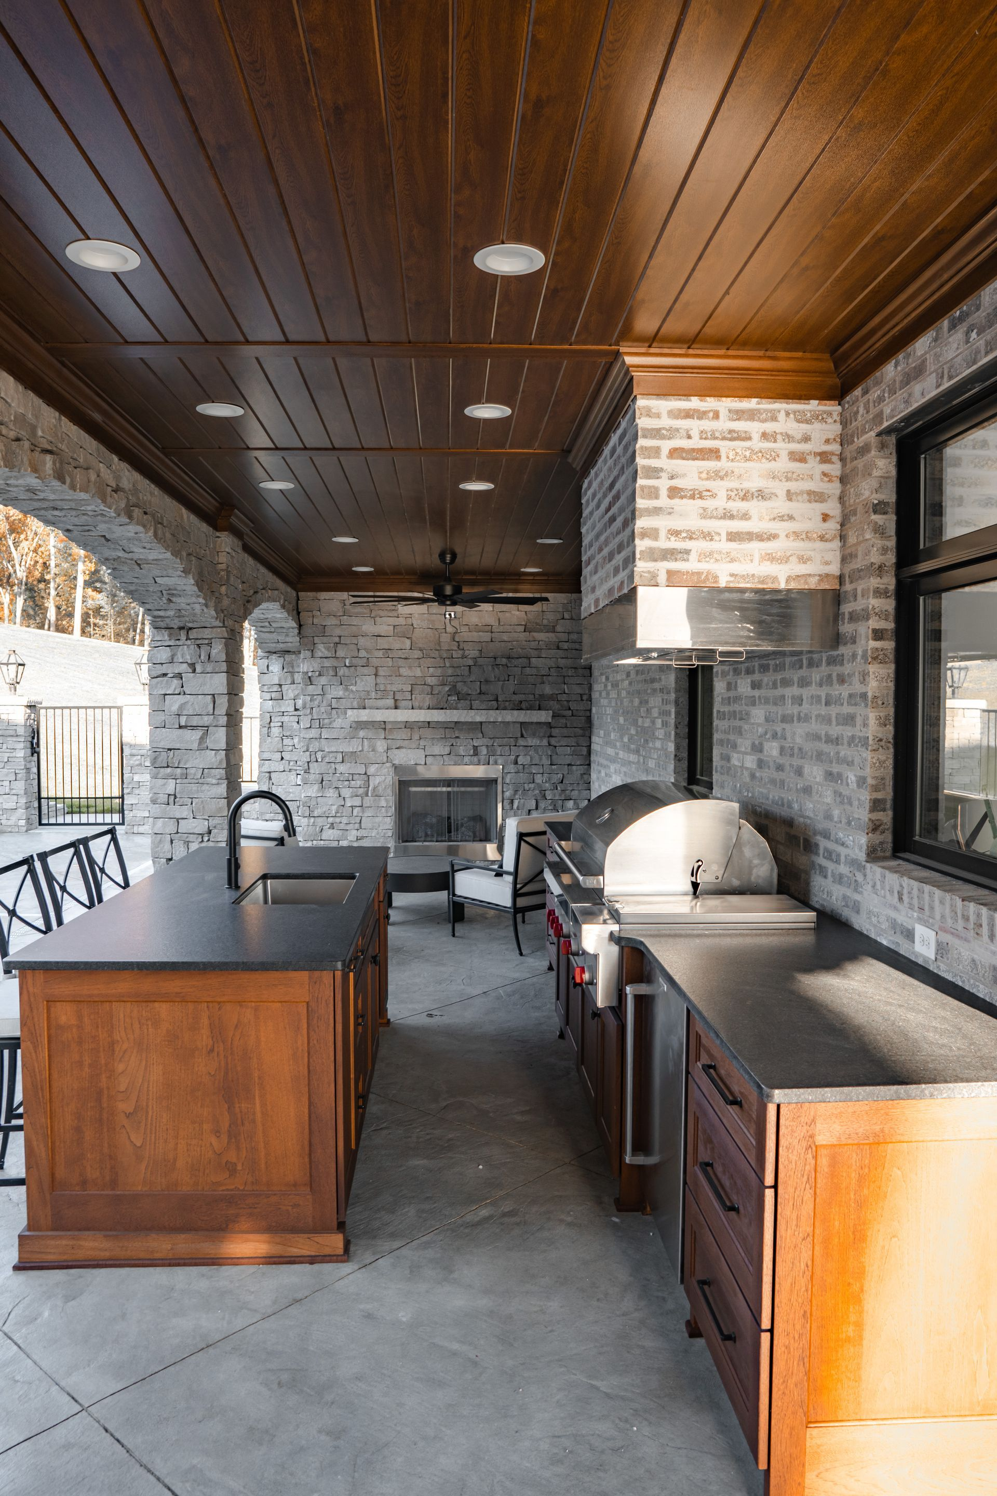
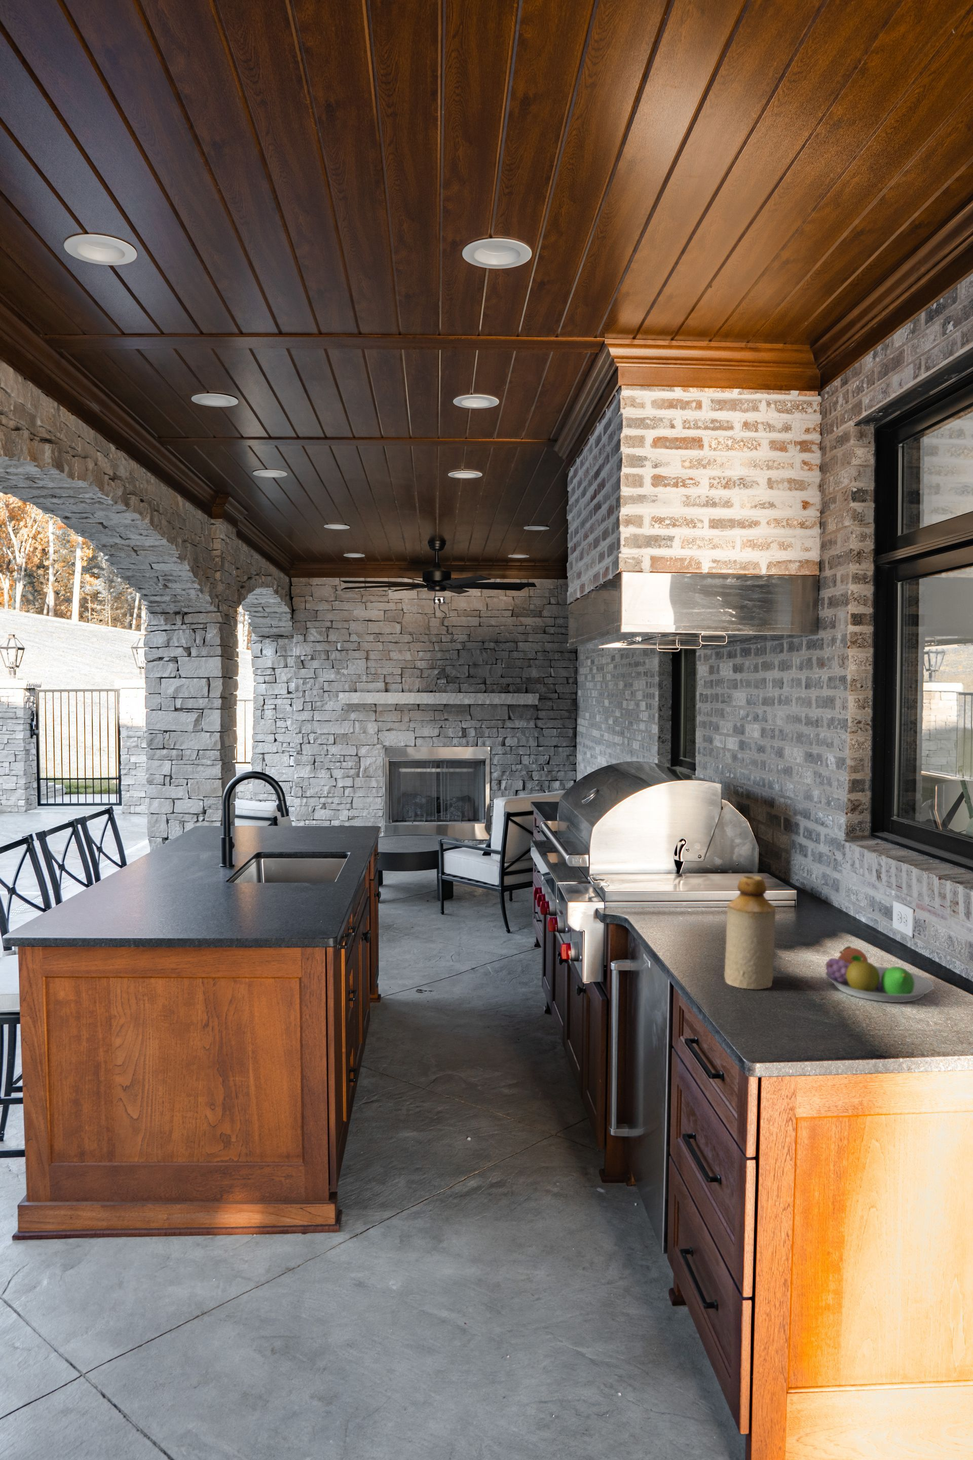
+ fruit bowl [825,945,935,1003]
+ bottle [723,874,775,990]
